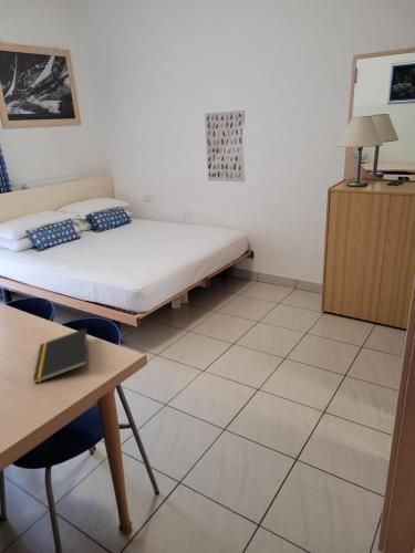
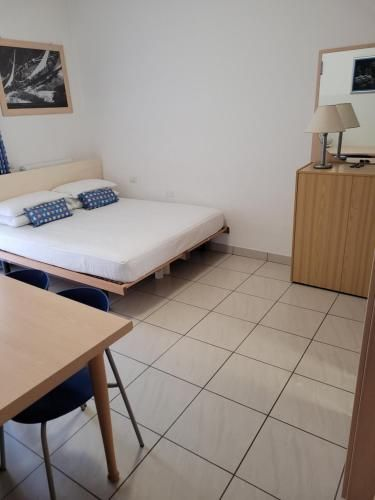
- wall art [204,109,247,182]
- notepad [32,327,89,385]
